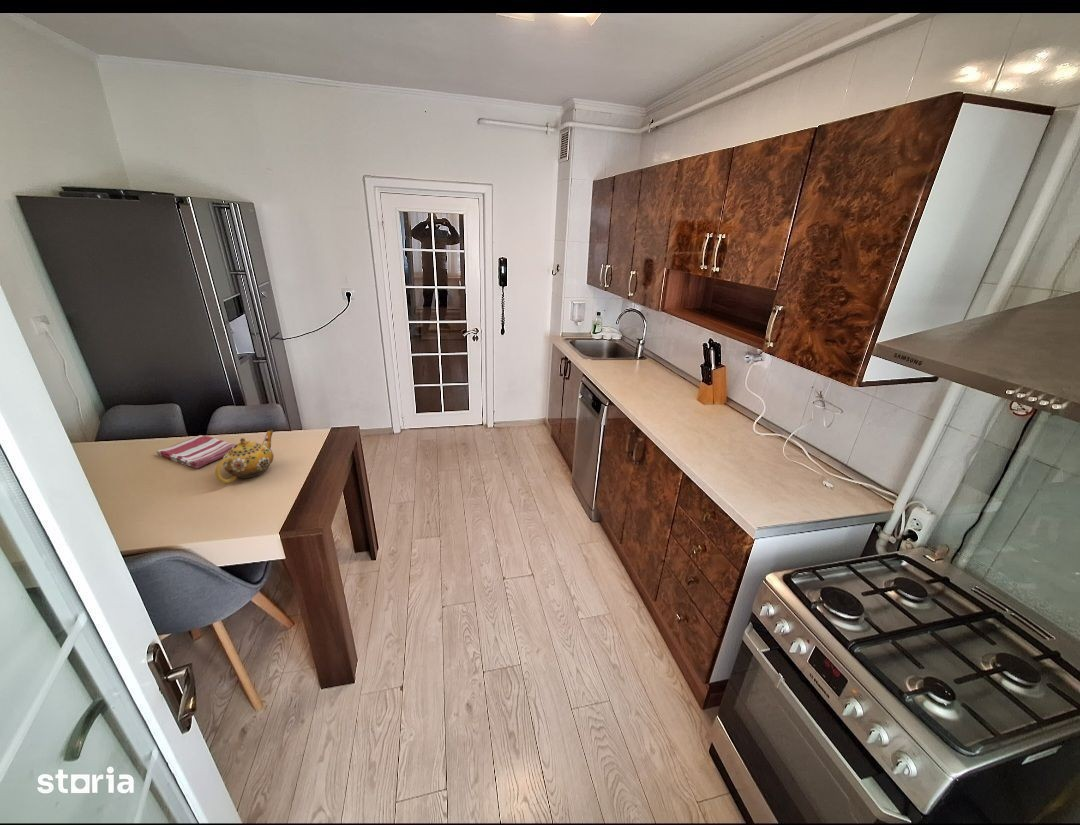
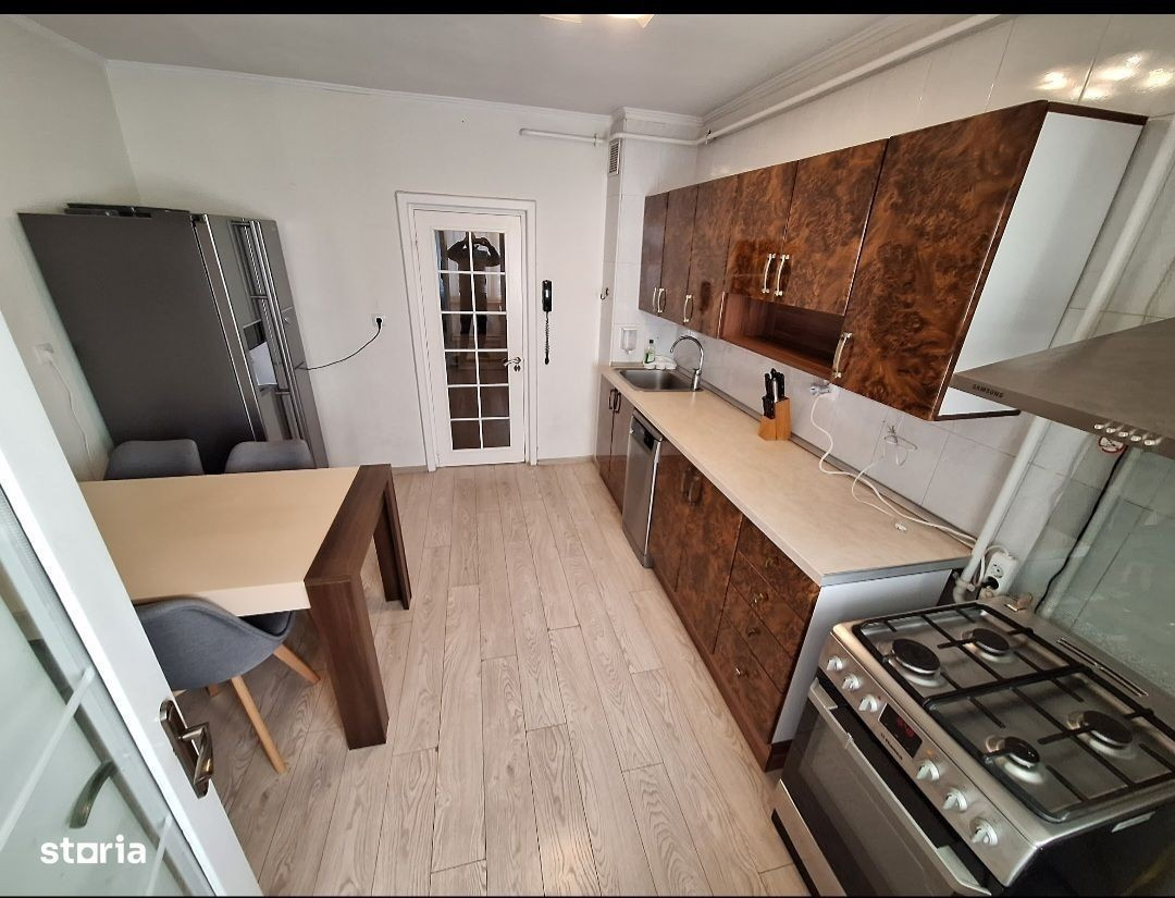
- dish towel [156,434,237,469]
- teapot [215,429,275,484]
